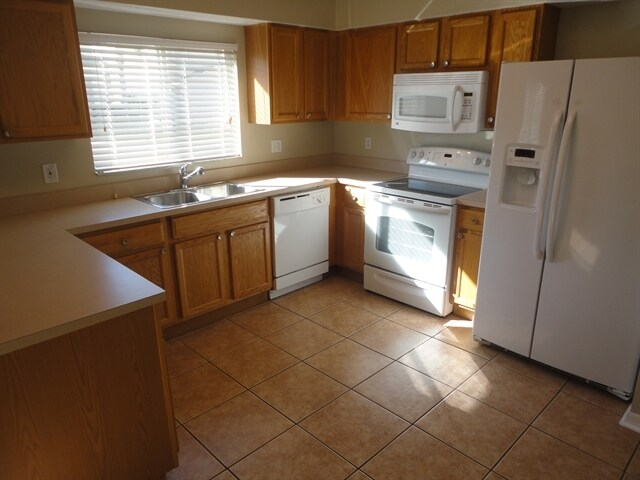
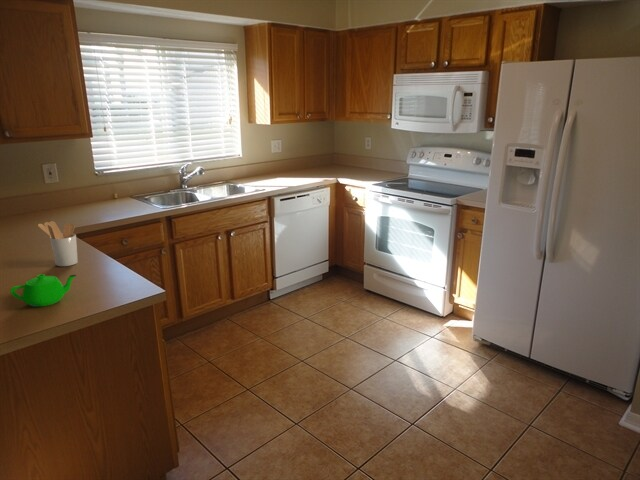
+ utensil holder [37,220,79,267]
+ teapot [9,273,77,308]
